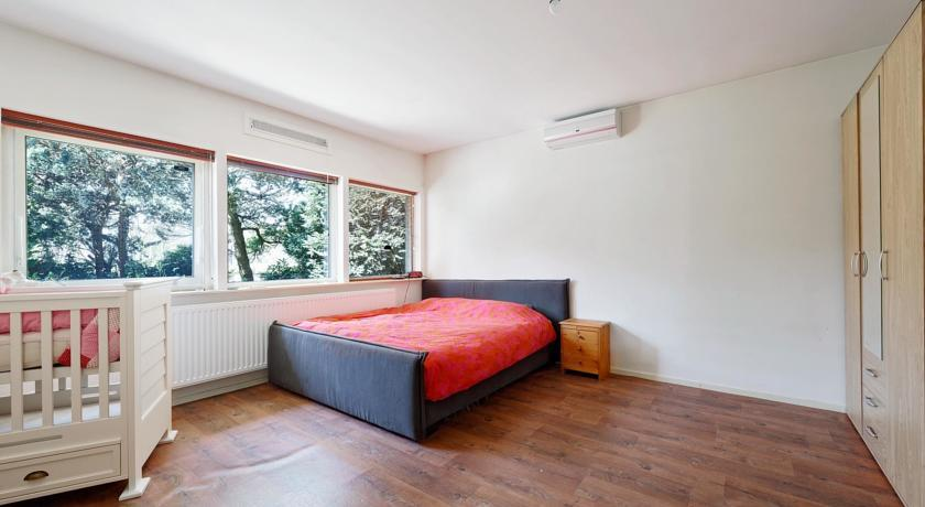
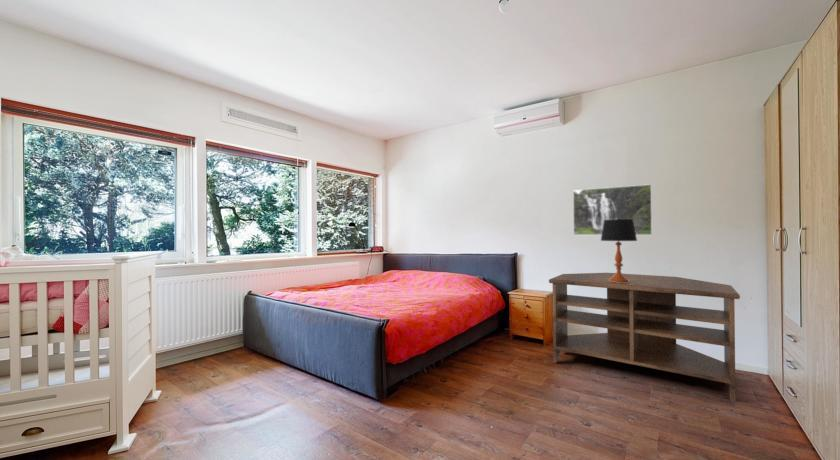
+ table lamp [600,219,638,283]
+ tv stand [548,272,741,403]
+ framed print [572,183,653,236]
